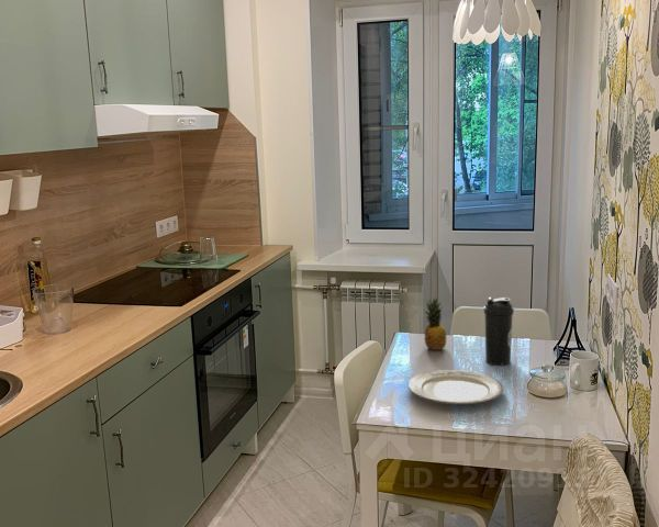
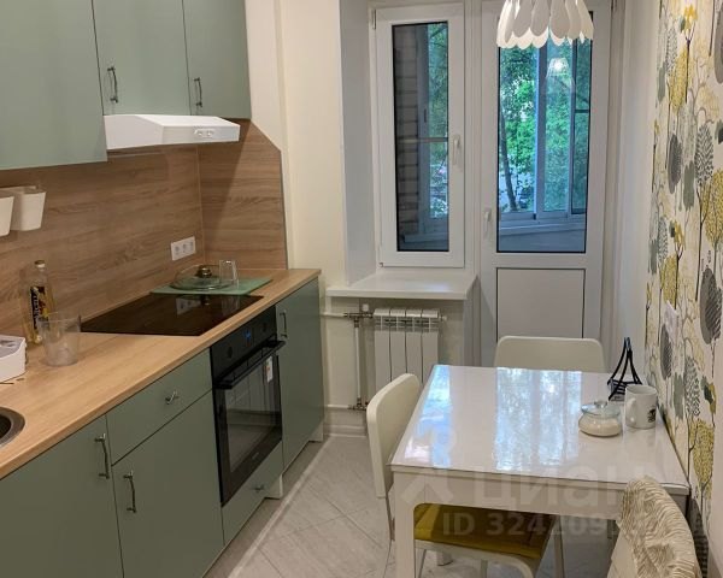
- chinaware [407,369,504,405]
- fruit [423,296,447,351]
- water bottle [483,296,515,366]
